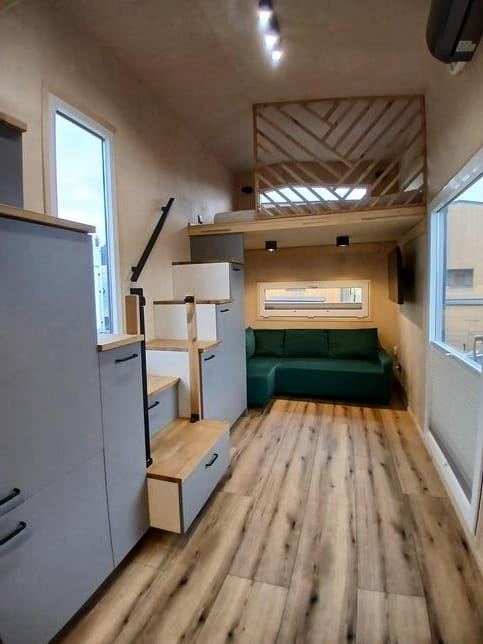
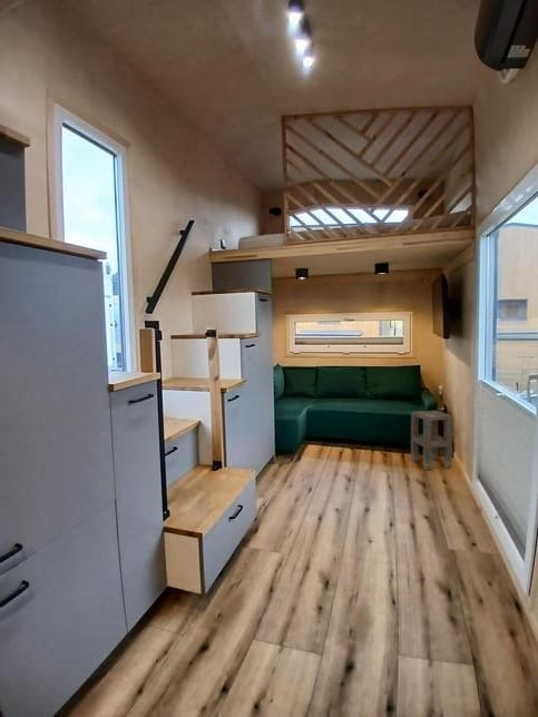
+ side table [410,410,453,471]
